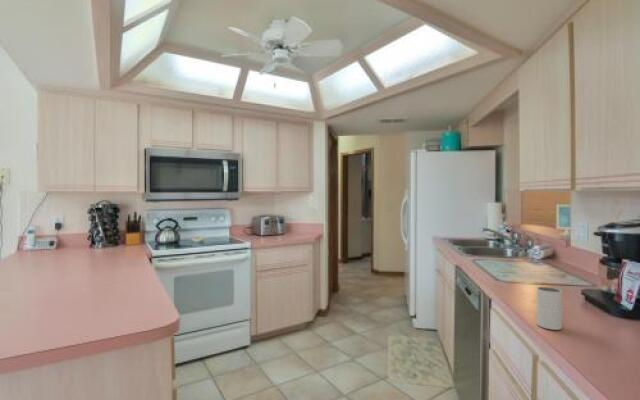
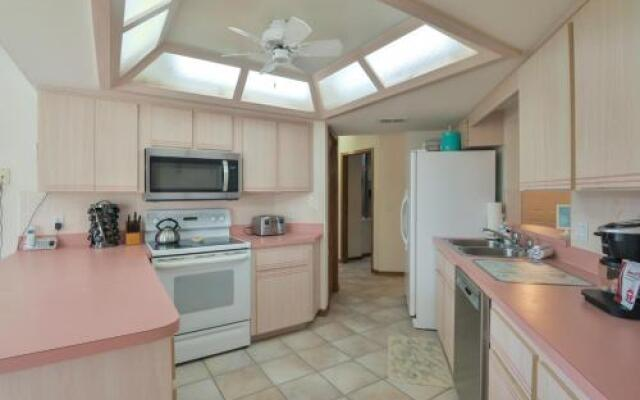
- mug [536,286,563,331]
